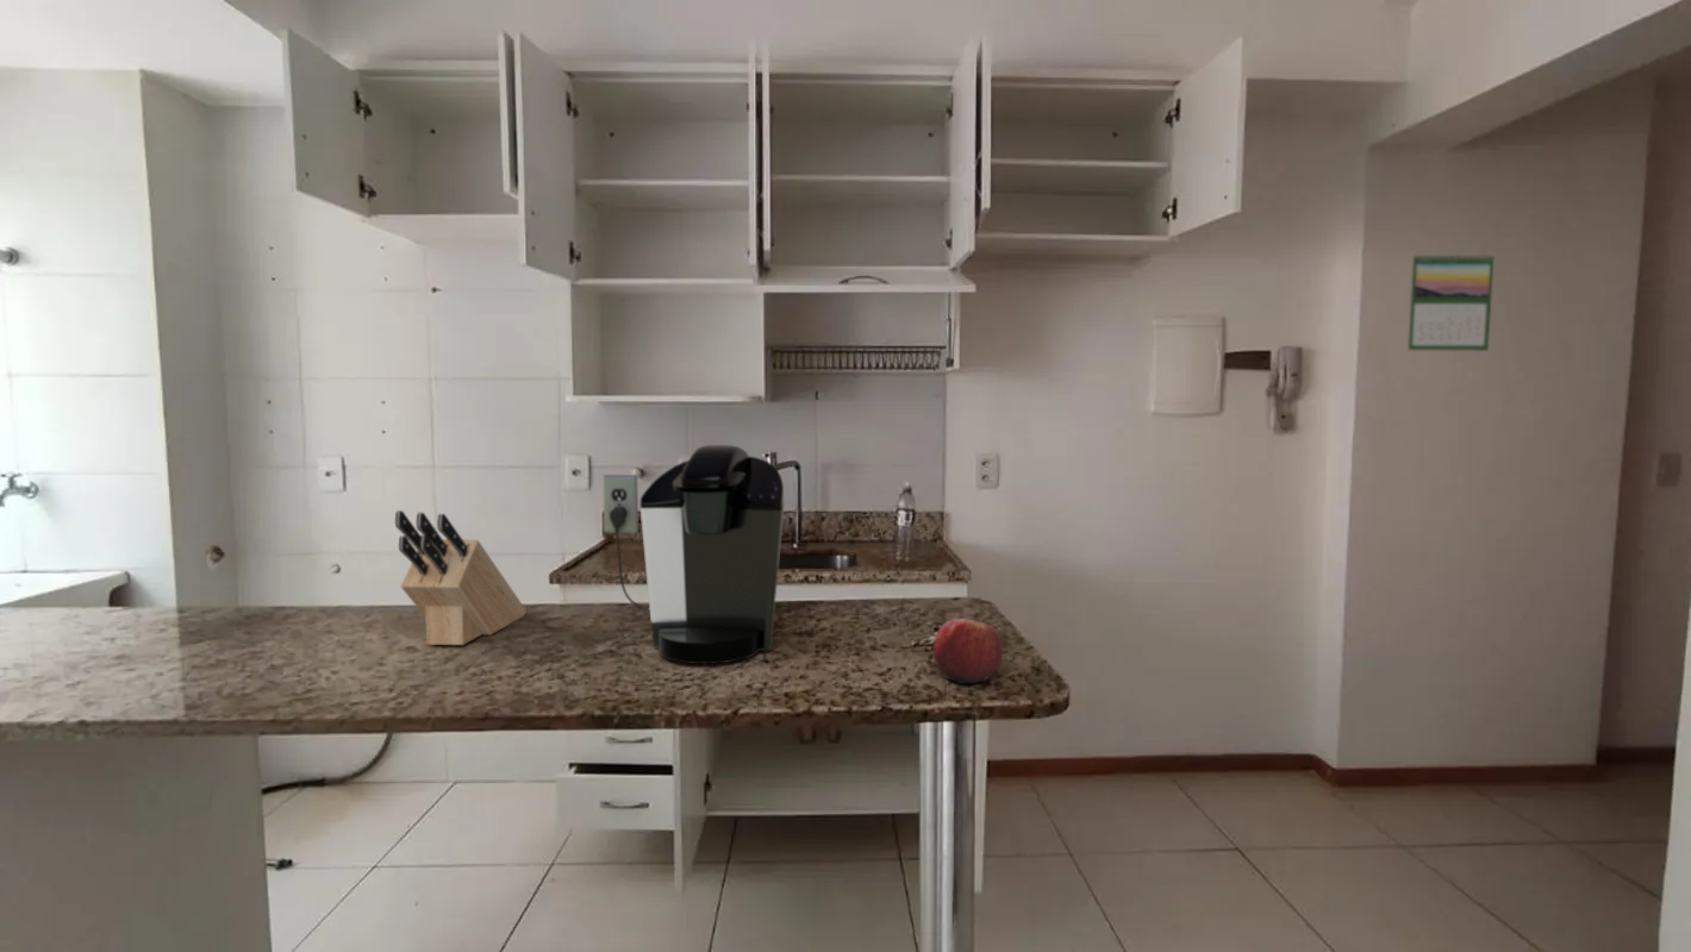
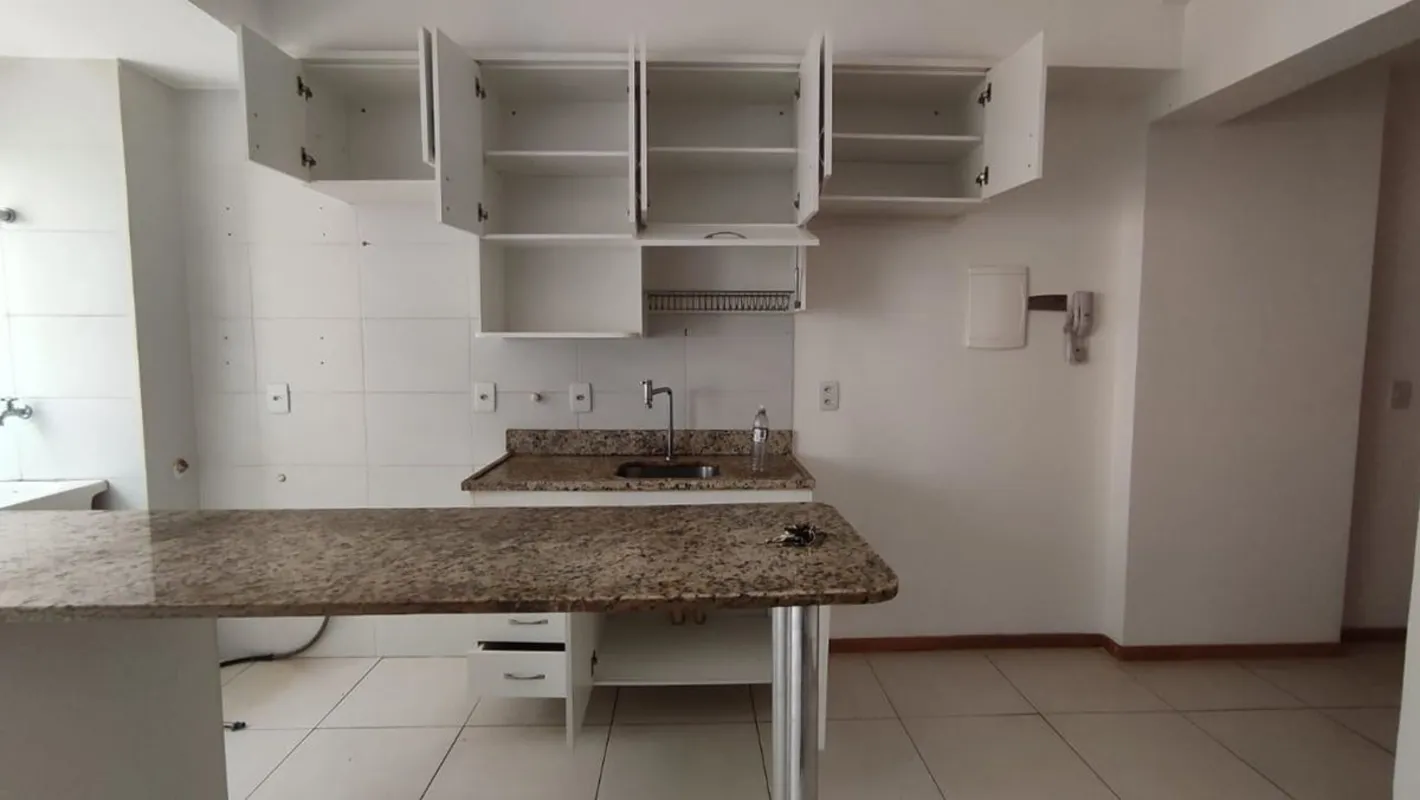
- knife block [394,509,528,646]
- coffee maker [603,444,786,665]
- calendar [1406,251,1495,352]
- apple [932,618,1004,685]
